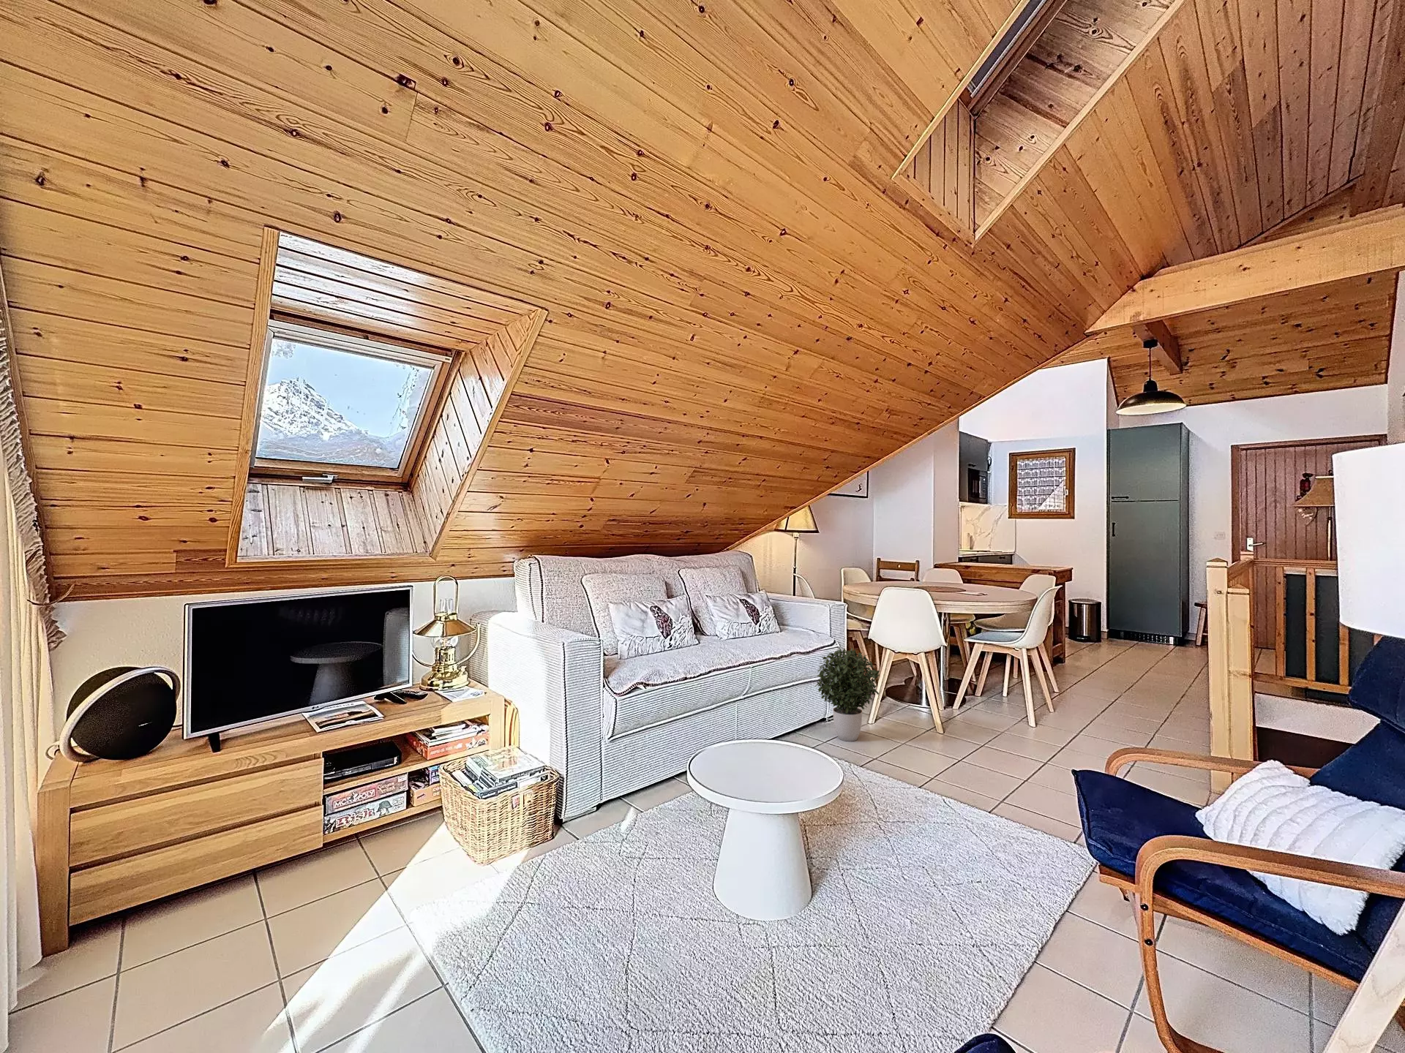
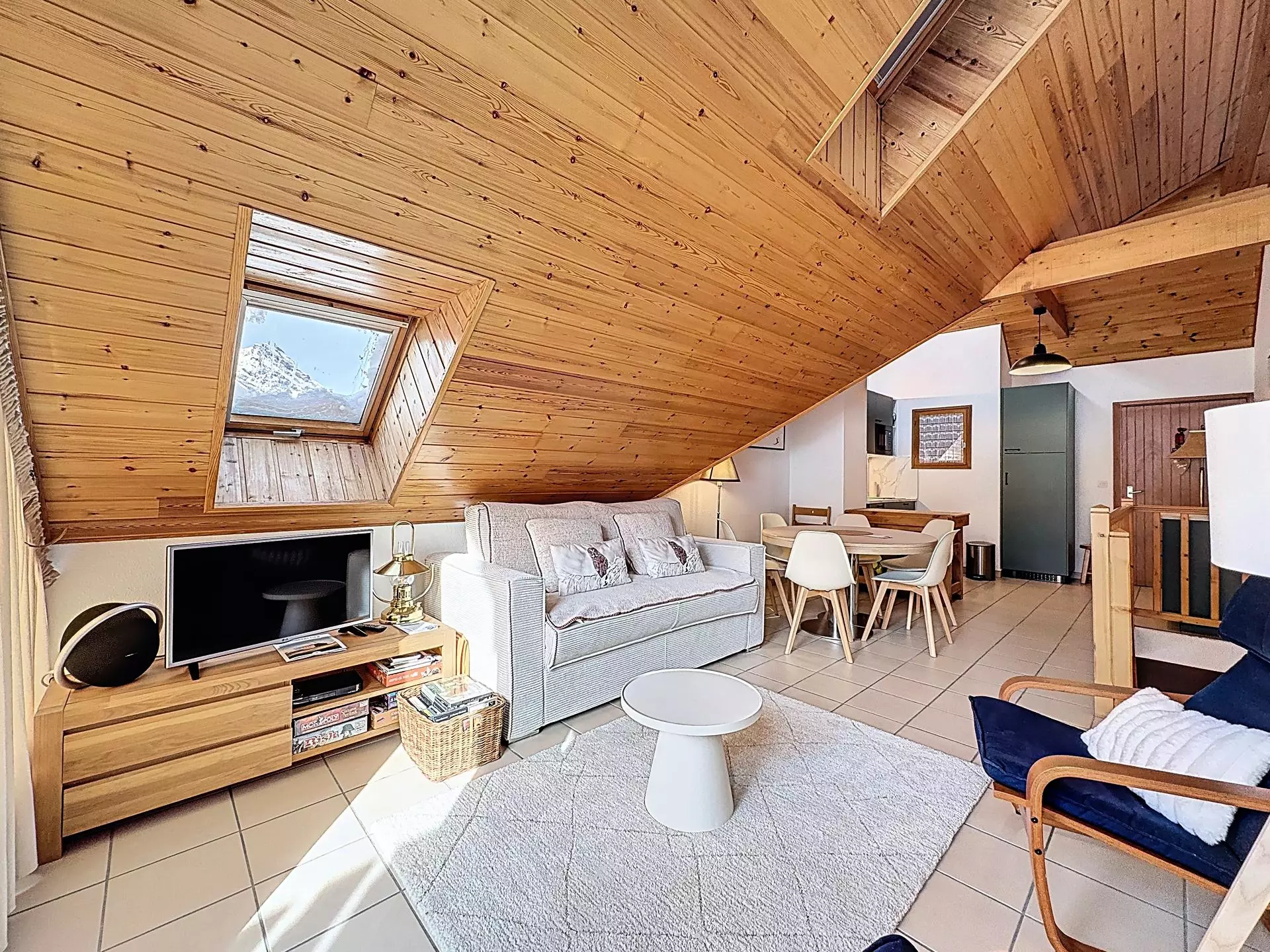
- potted plant [814,648,881,742]
